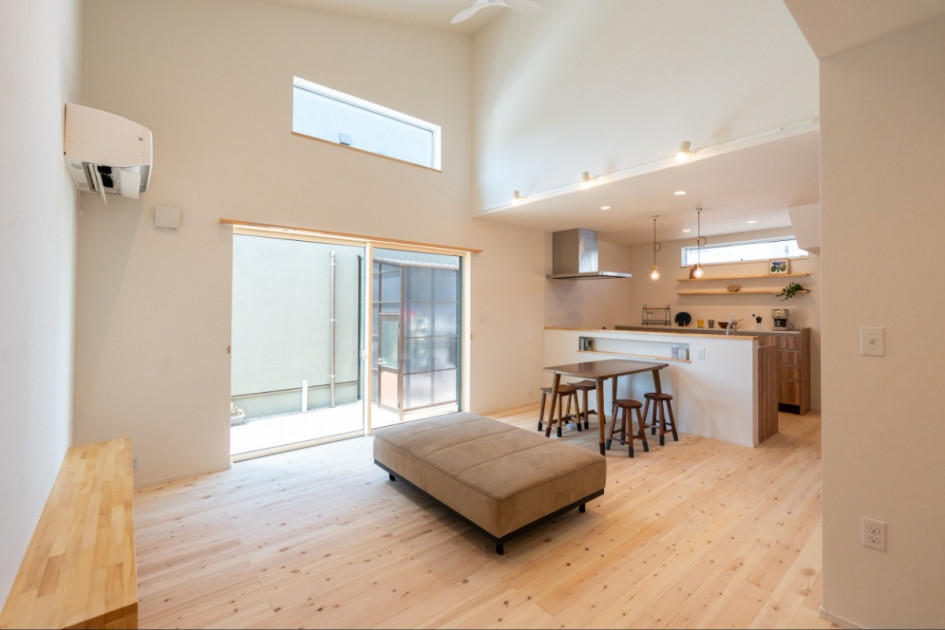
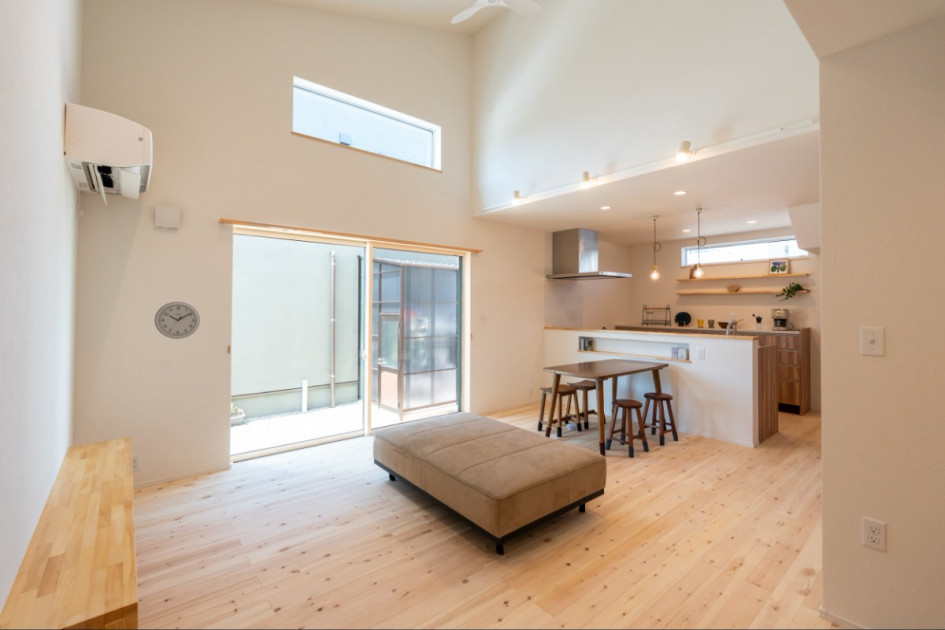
+ wall clock [153,301,201,340]
